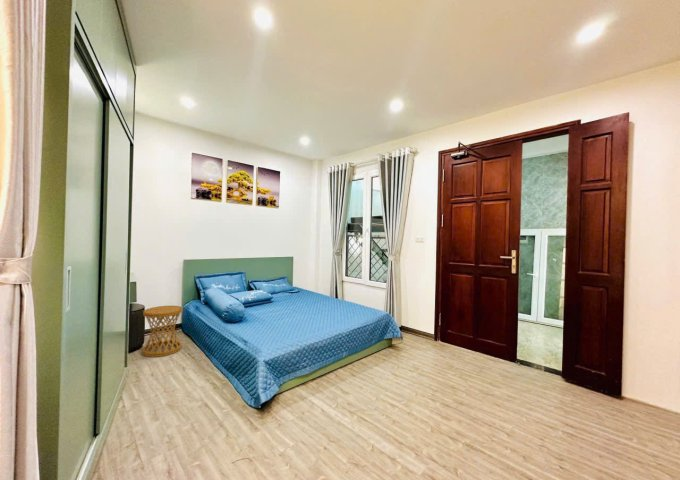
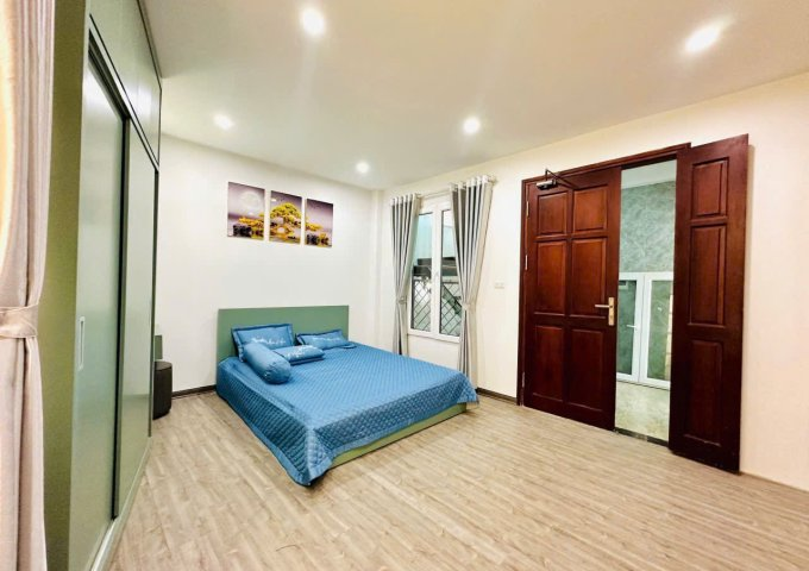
- side table [141,305,184,358]
